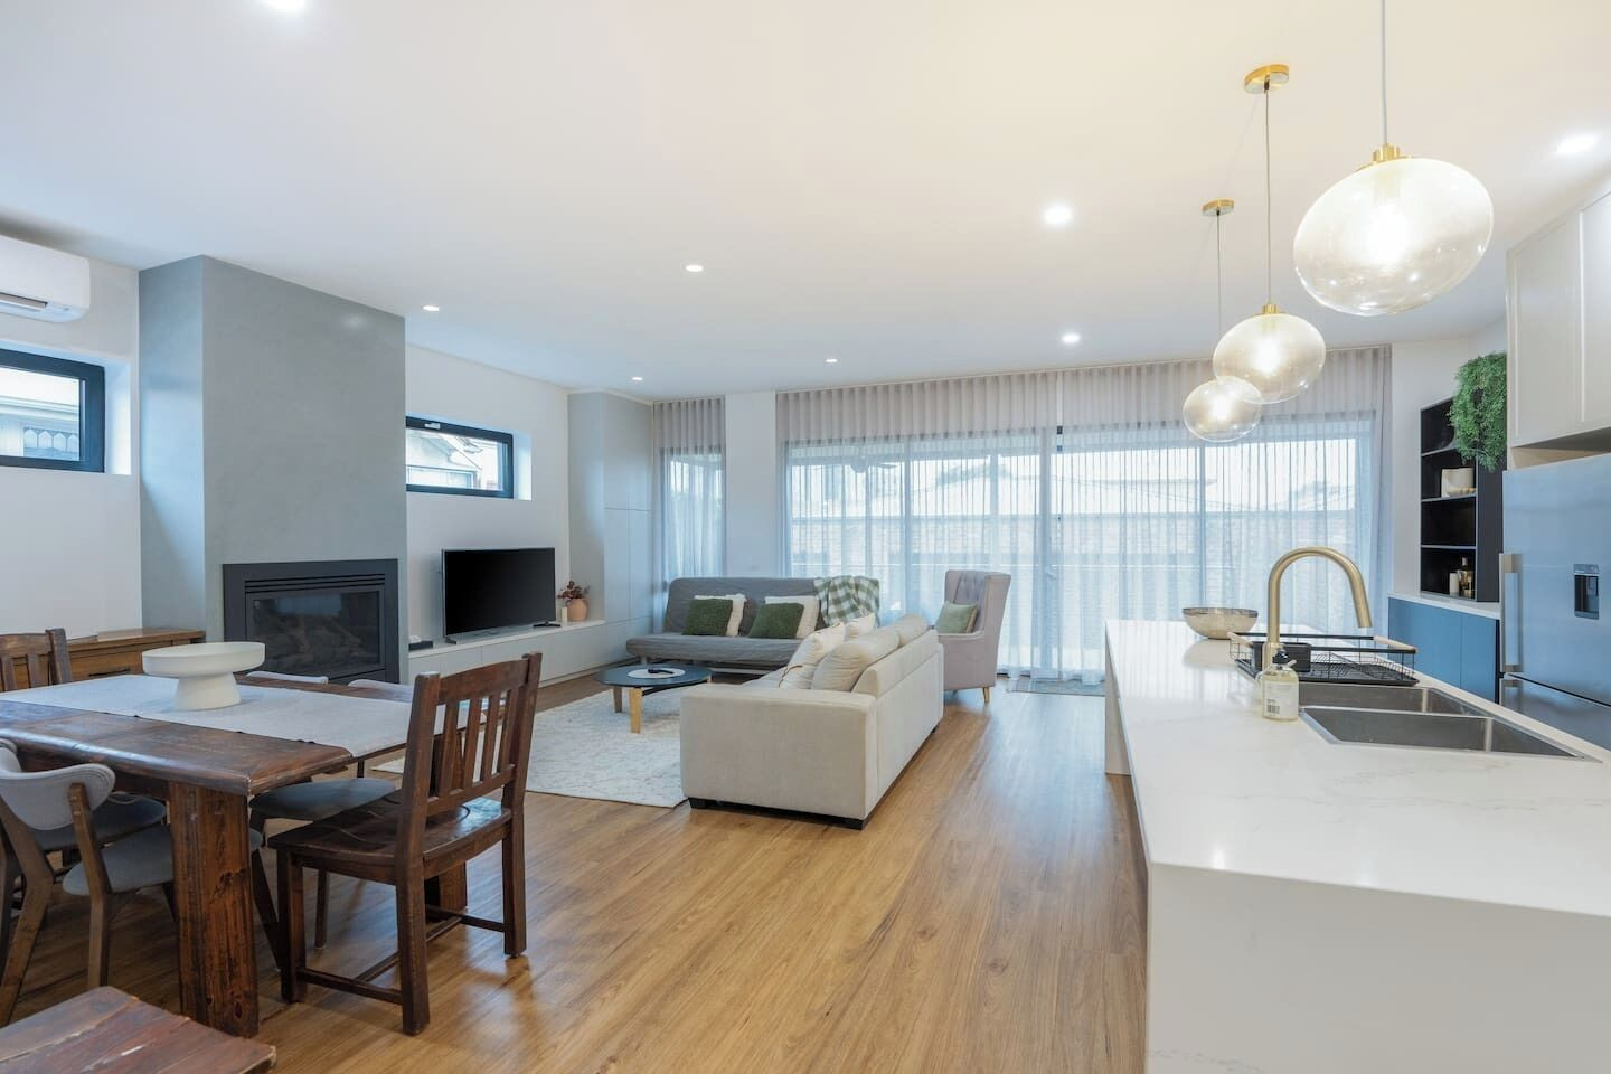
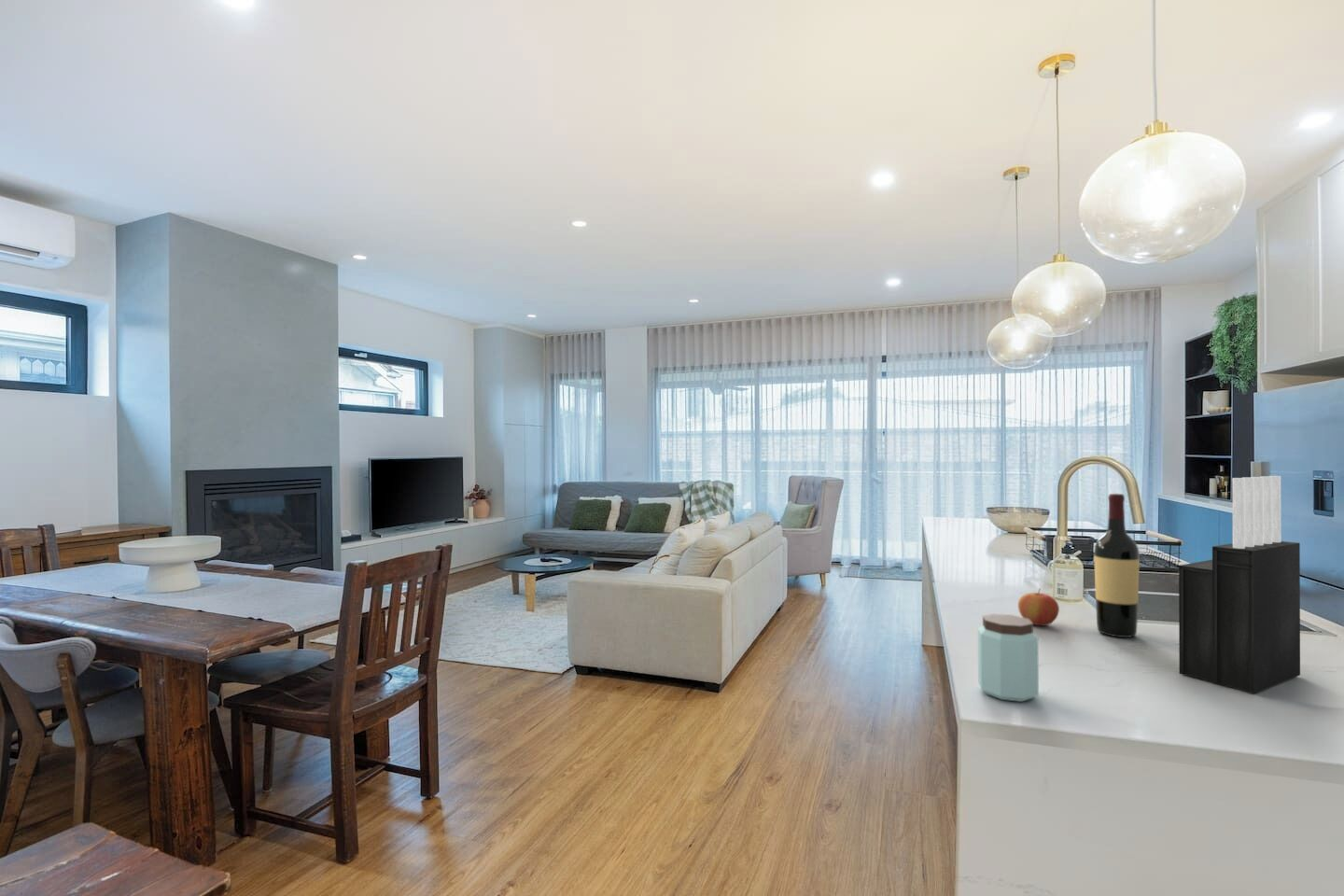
+ peanut butter [977,613,1040,703]
+ apple [1017,587,1060,626]
+ knife block [1178,475,1301,694]
+ wine bottle [1093,493,1141,638]
